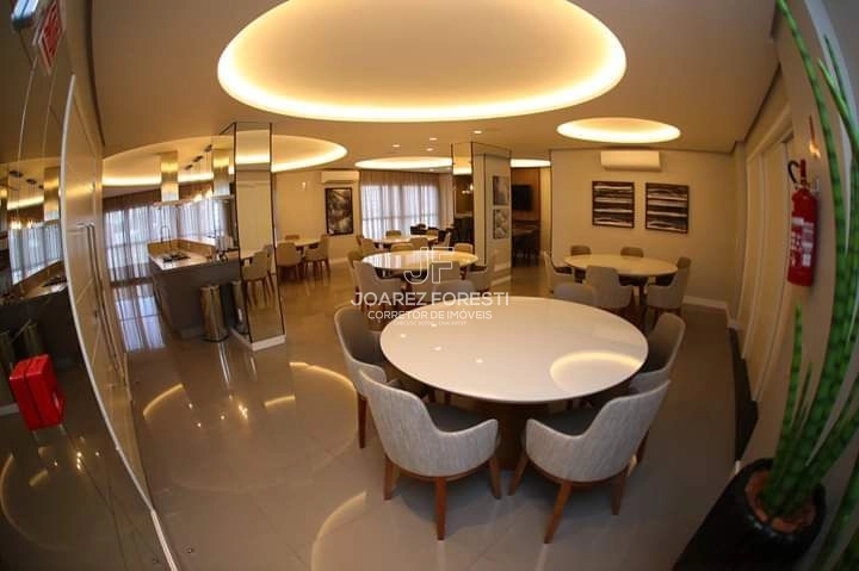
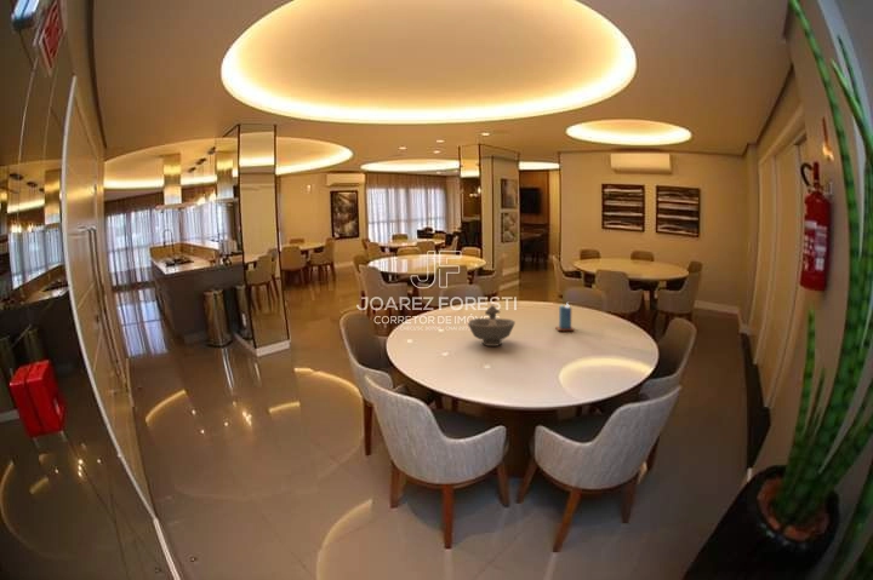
+ decorative bowl [467,304,515,348]
+ candle [554,302,576,332]
